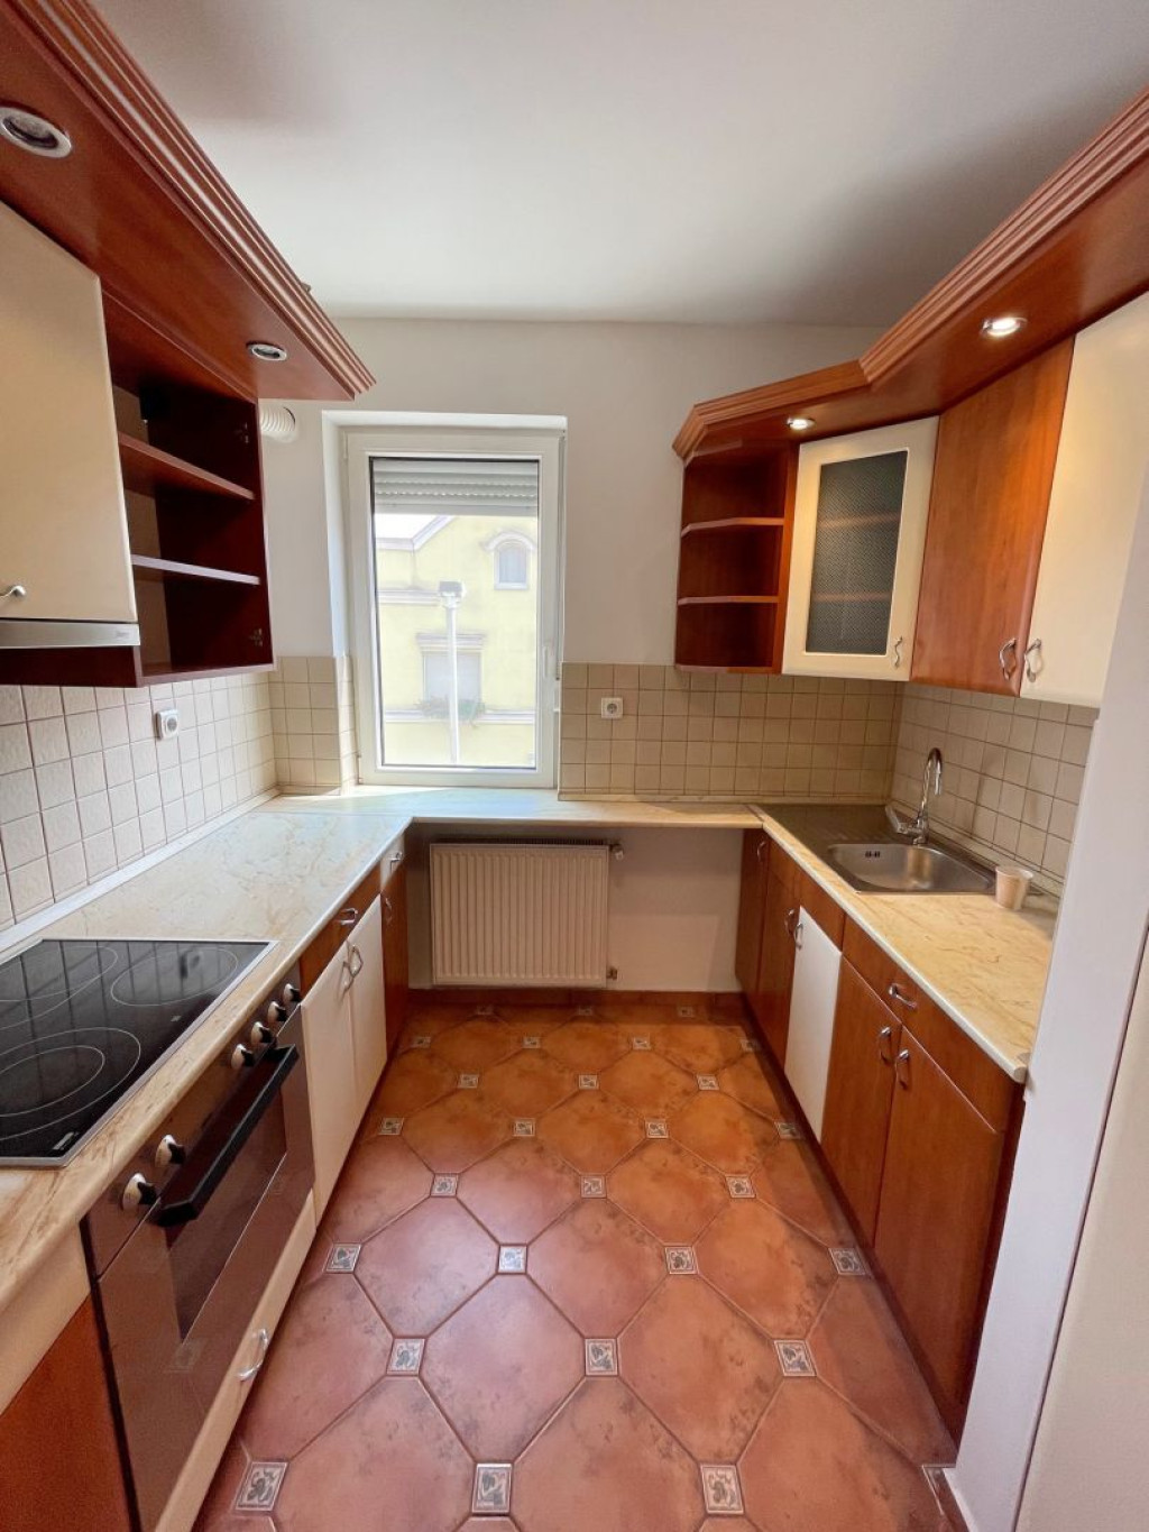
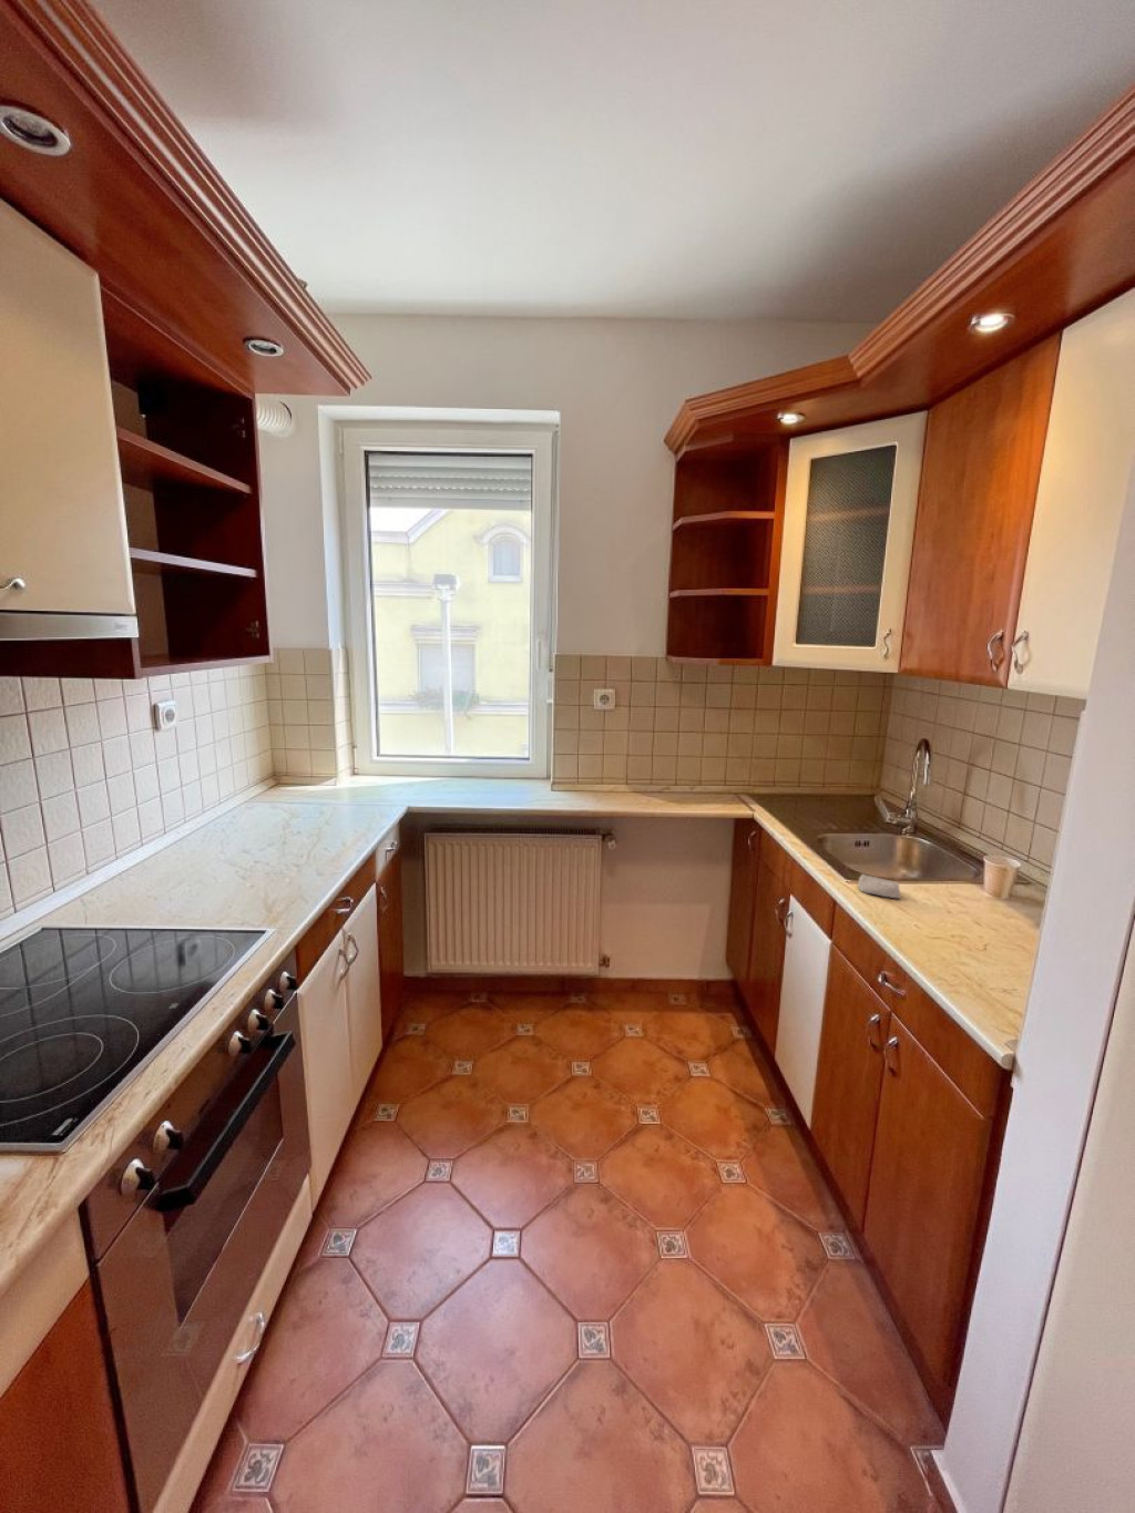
+ soap bar [857,874,903,899]
